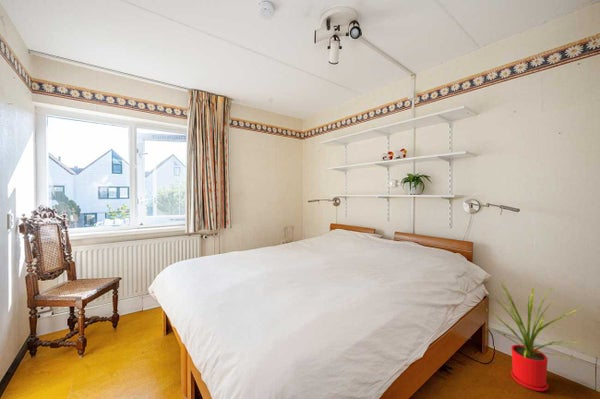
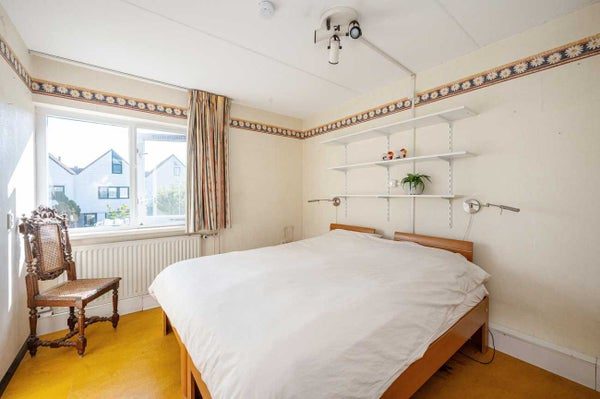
- house plant [483,278,586,392]
